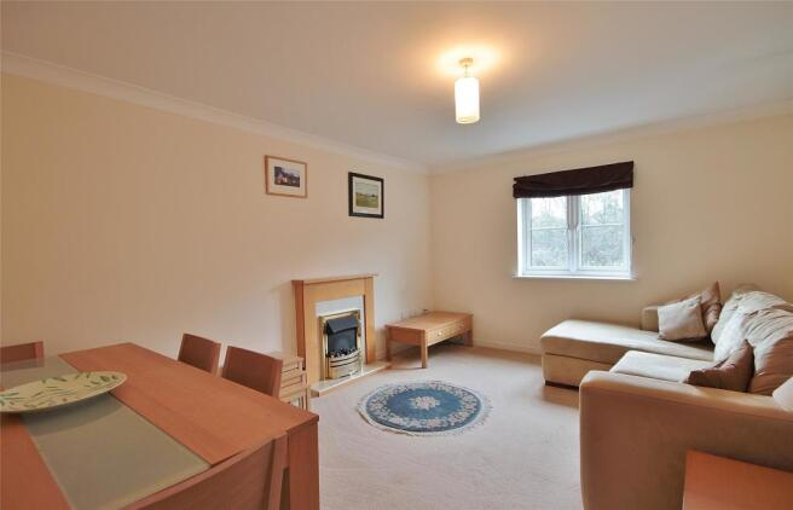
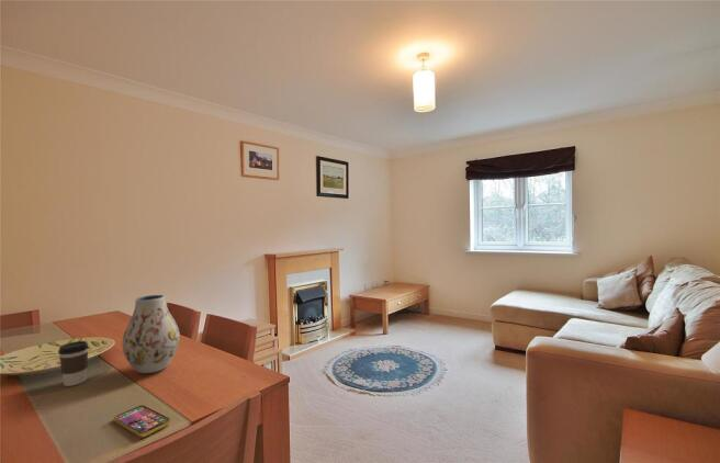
+ vase [122,294,181,374]
+ coffee cup [57,340,90,387]
+ smartphone [113,405,171,438]
